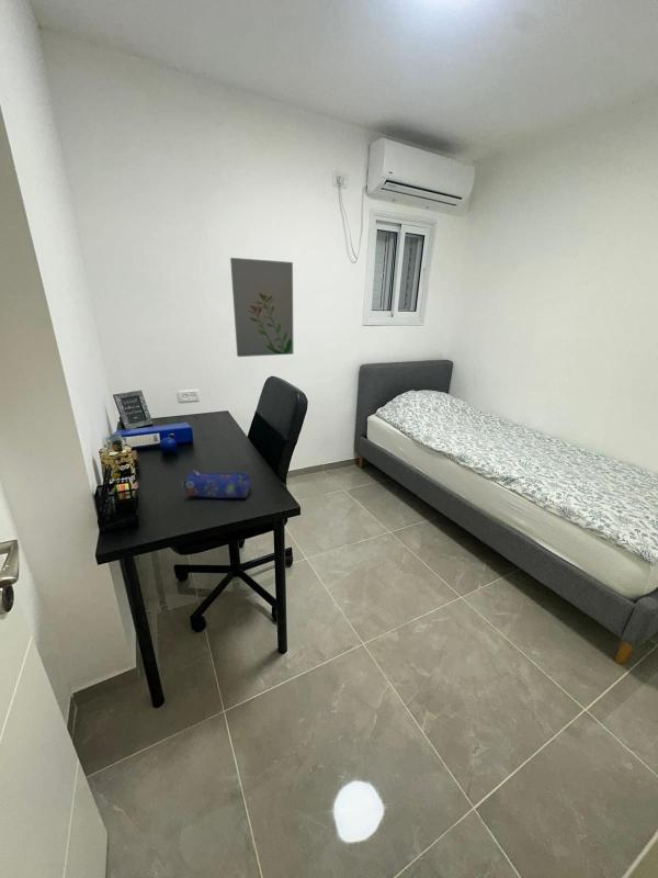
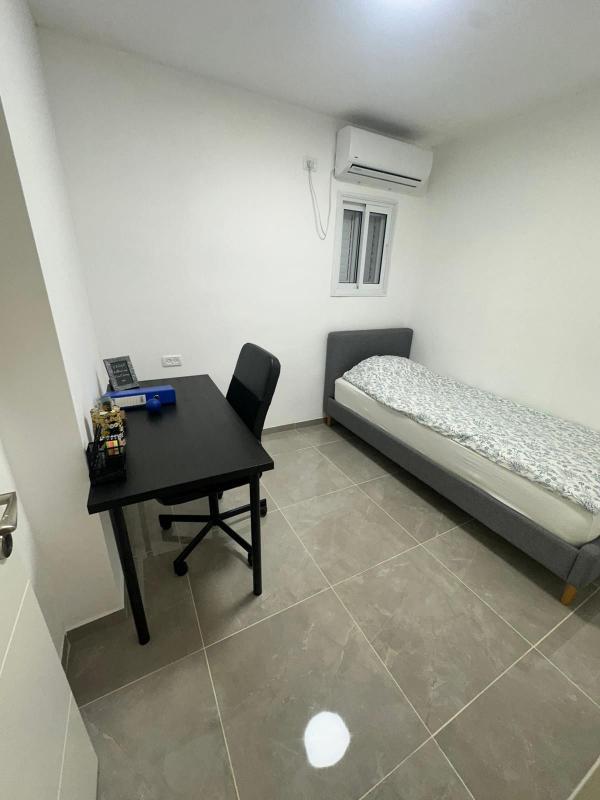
- pencil case [181,469,251,499]
- wall art [229,257,294,358]
